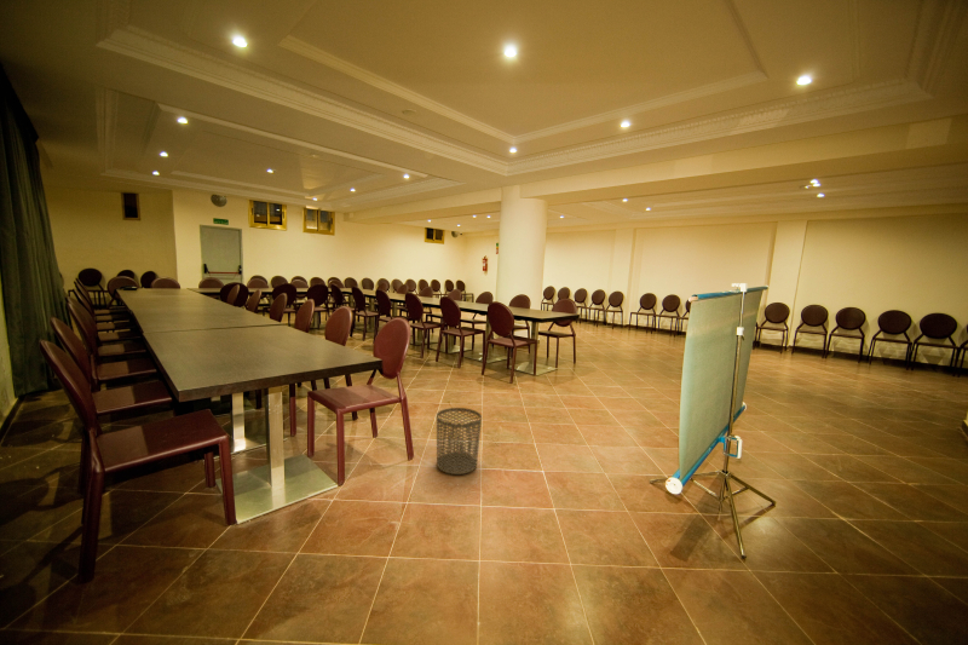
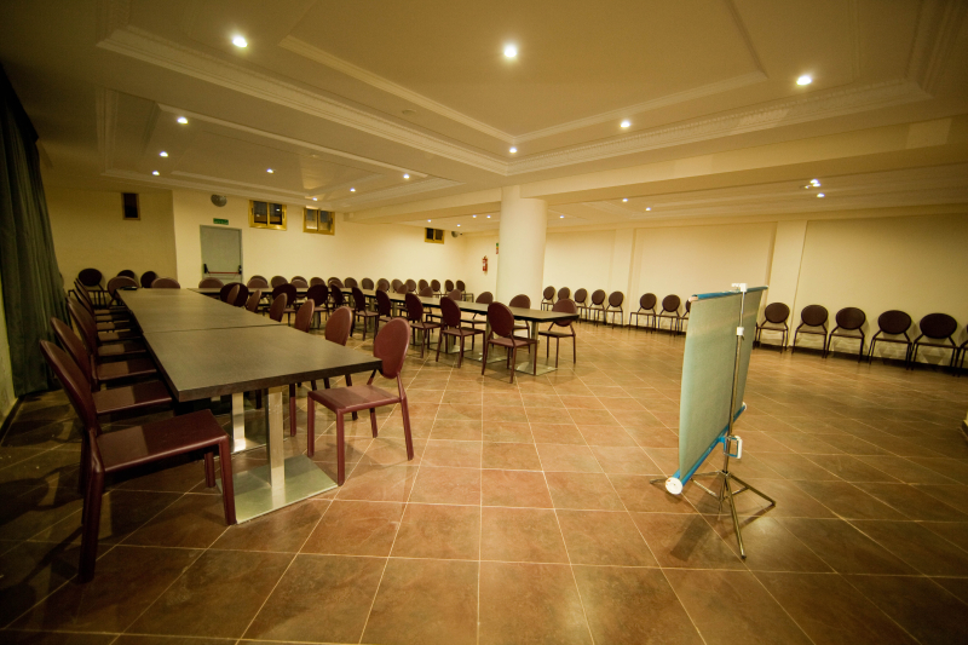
- waste bin [436,407,483,476]
